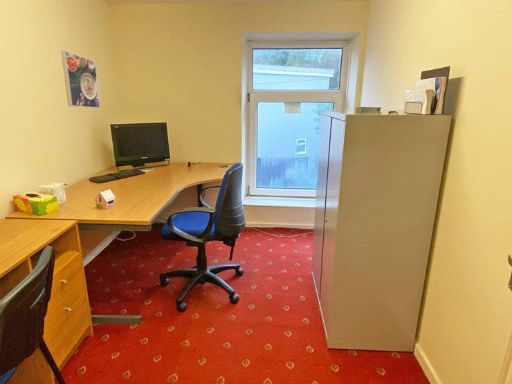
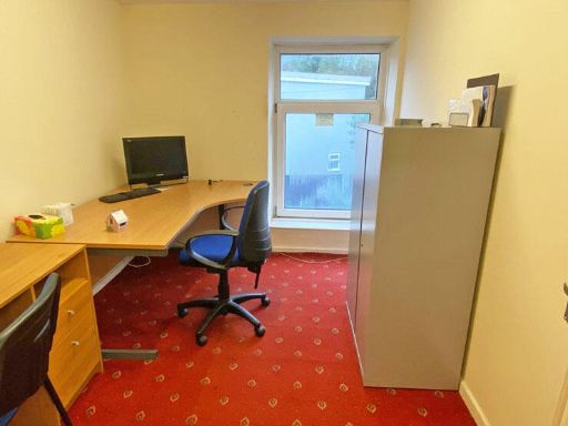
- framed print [60,50,101,109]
